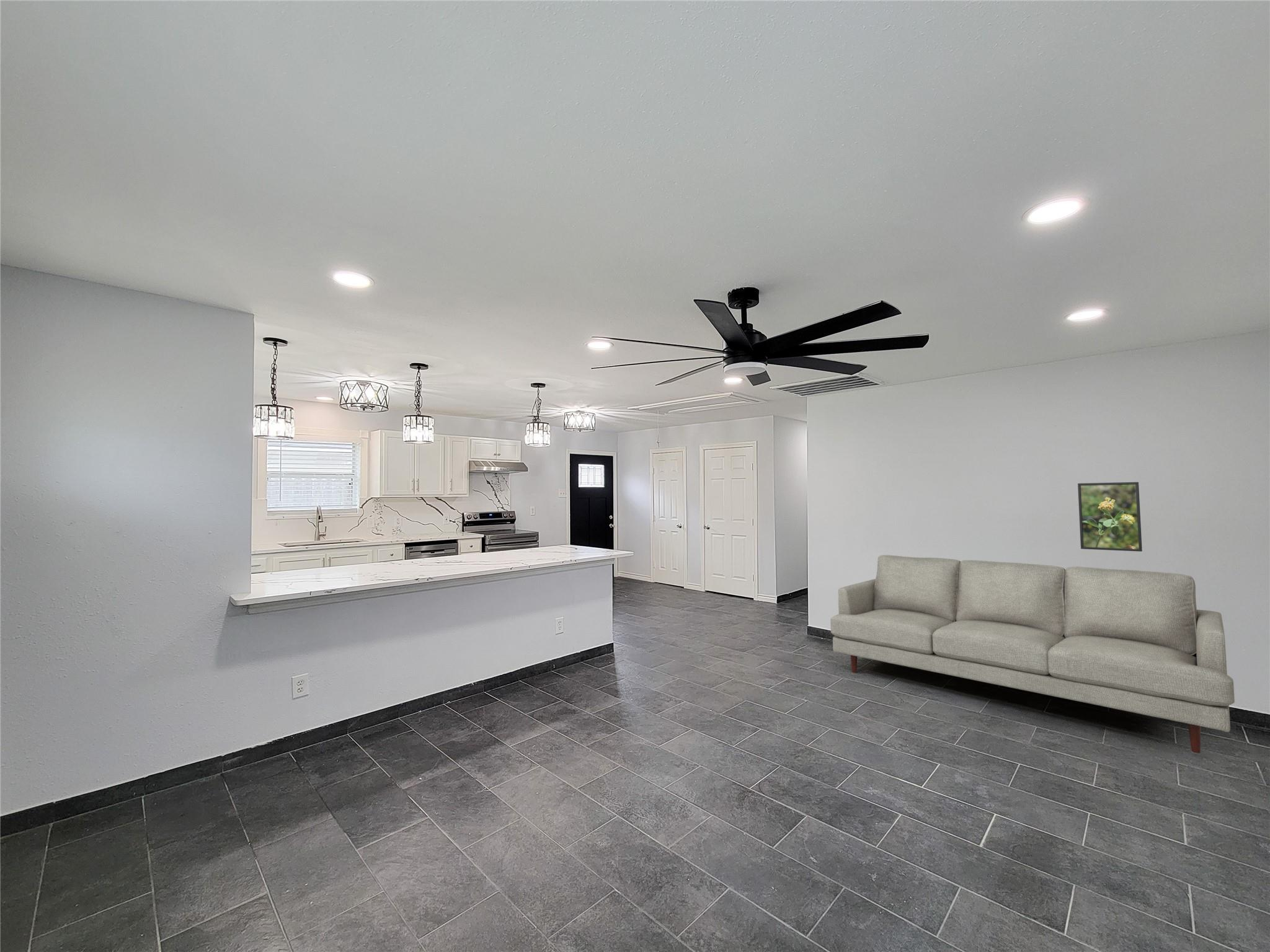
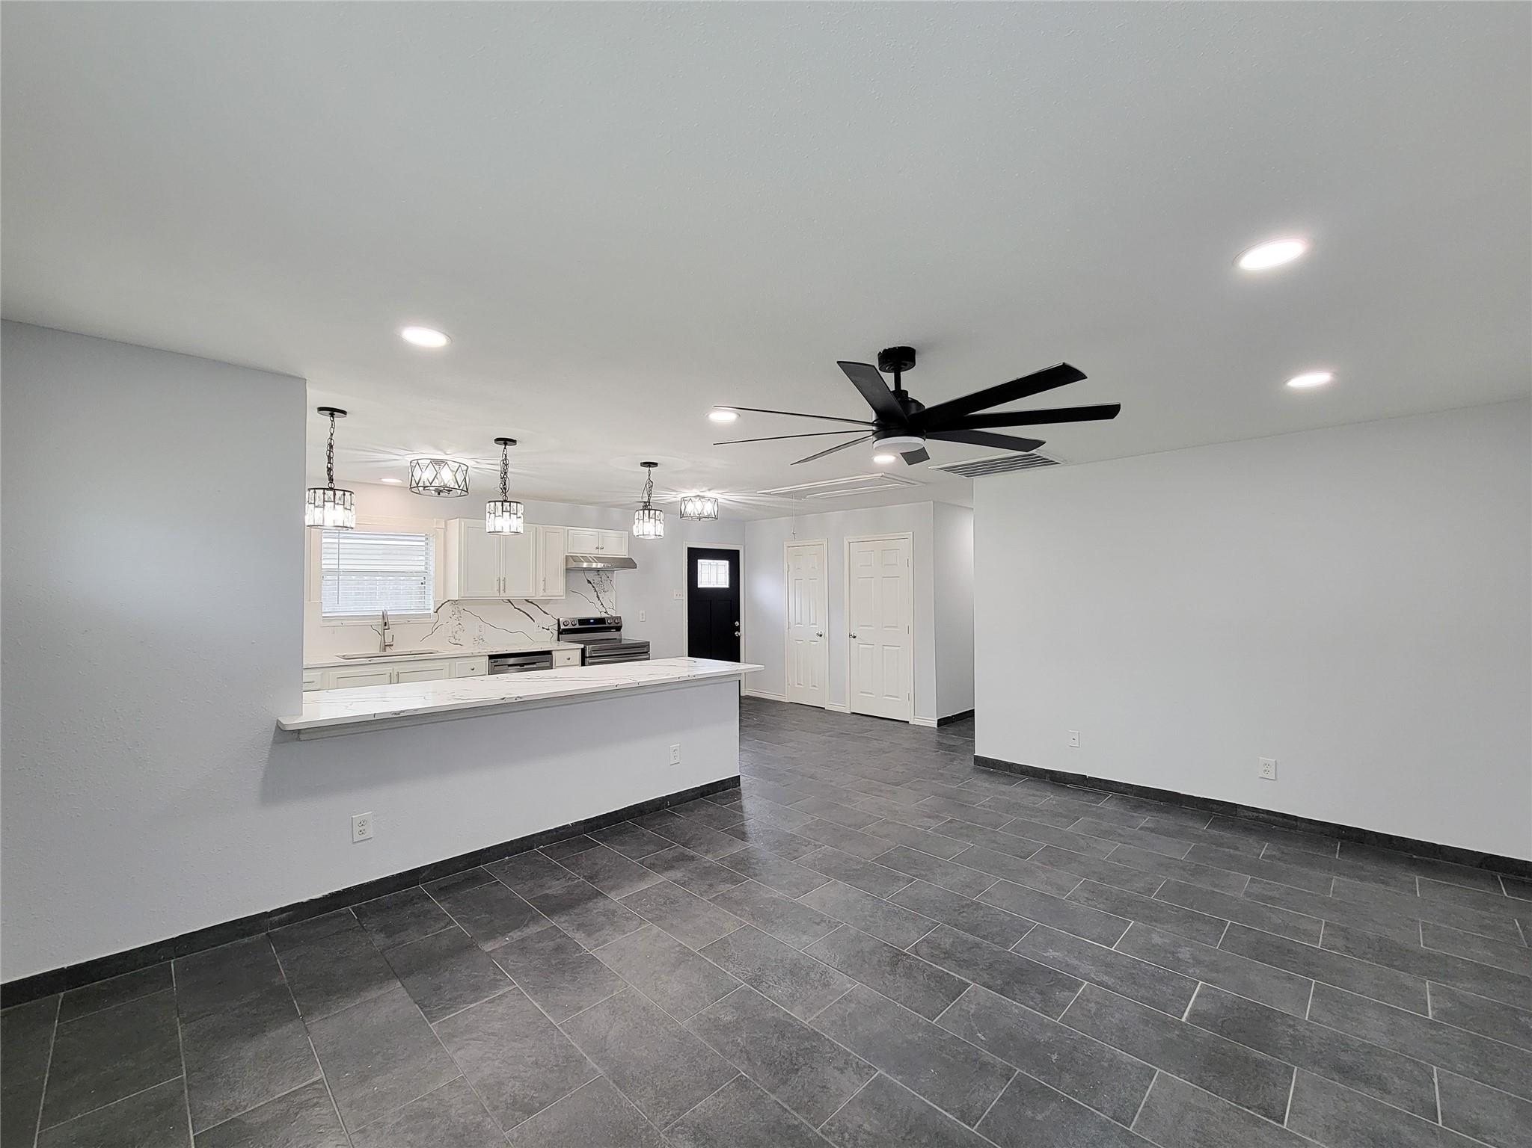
- sofa [830,555,1235,754]
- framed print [1077,482,1143,552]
